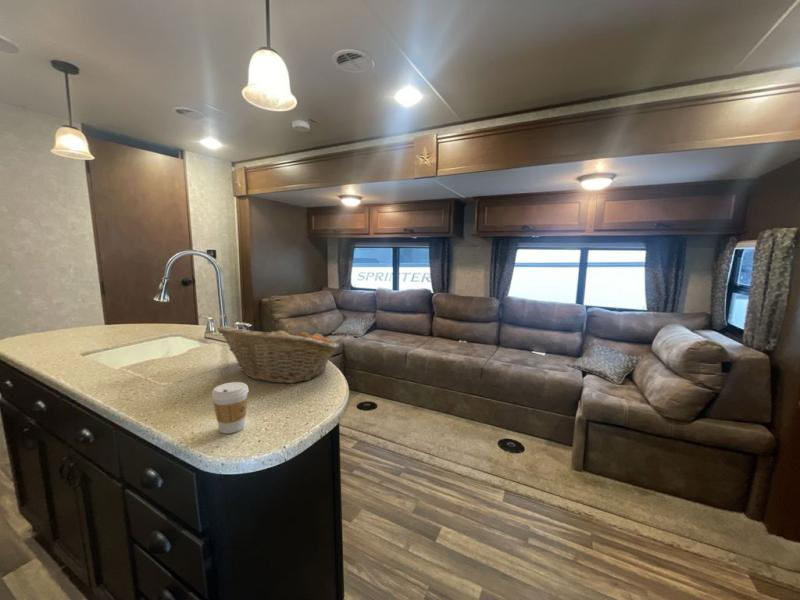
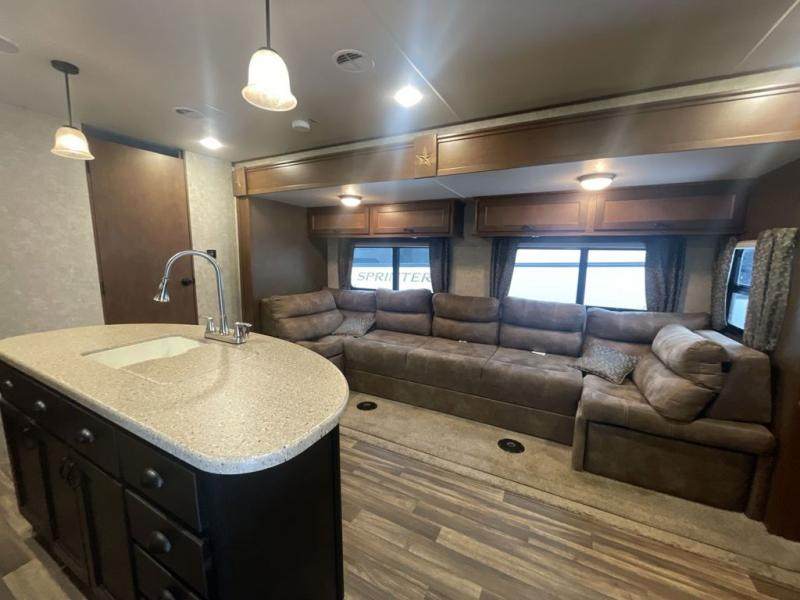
- fruit basket [215,324,340,384]
- coffee cup [211,381,250,435]
